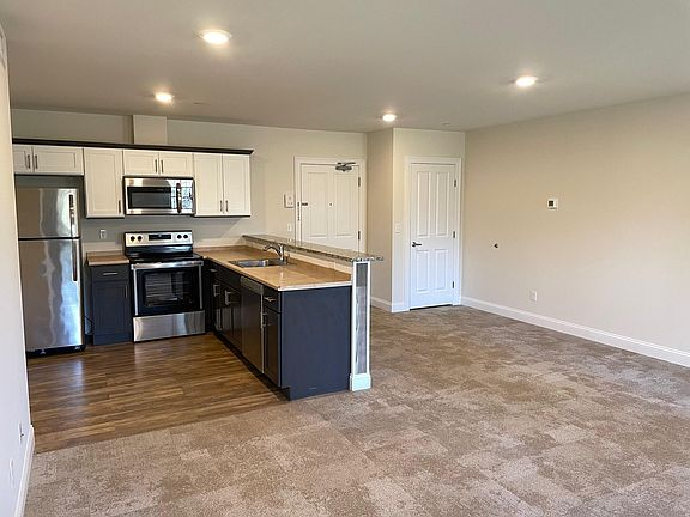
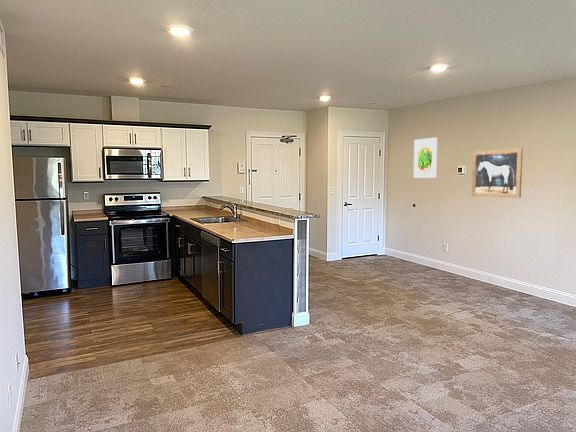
+ wall art [470,147,524,199]
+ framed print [413,136,438,179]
